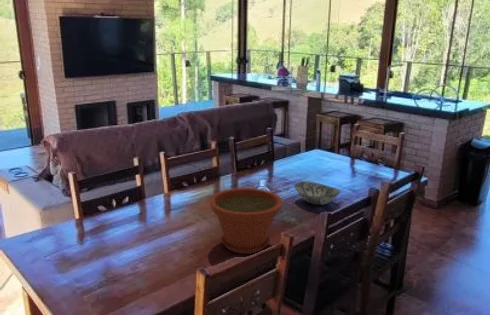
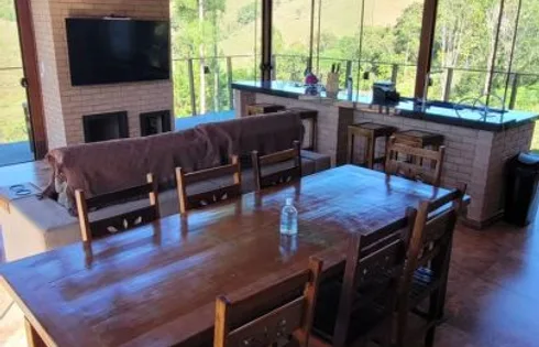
- decorative bowl [294,180,342,206]
- plant pot [208,187,284,255]
